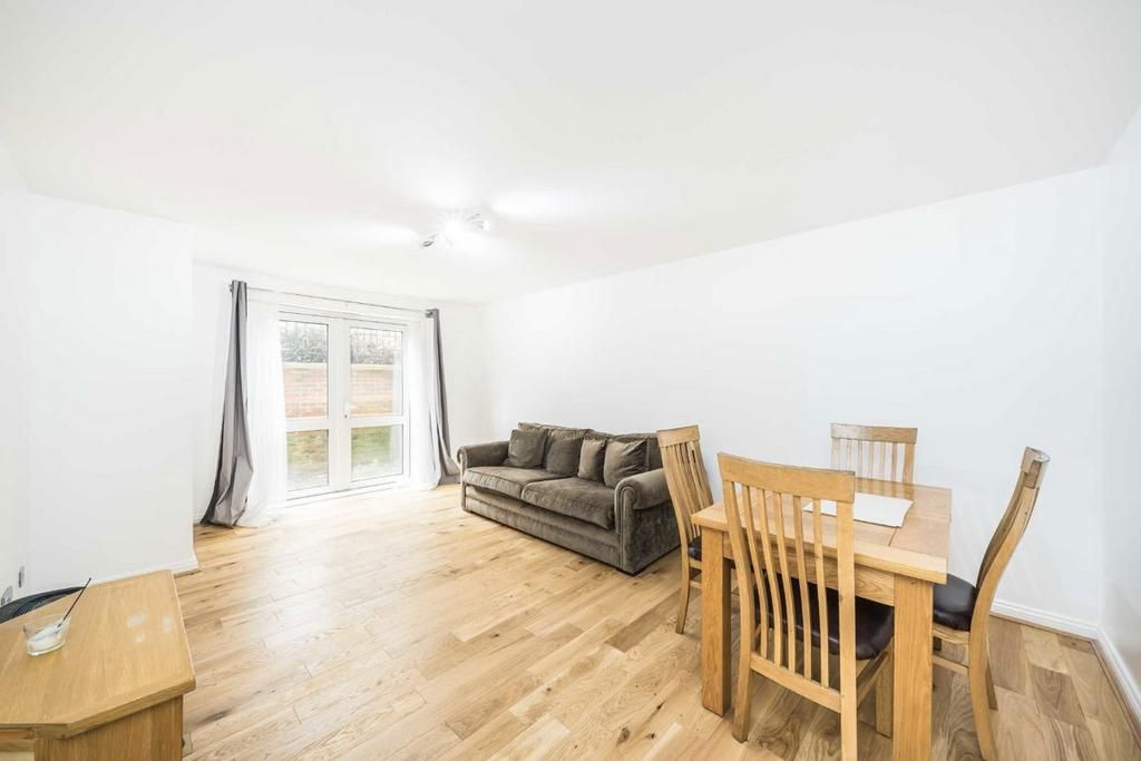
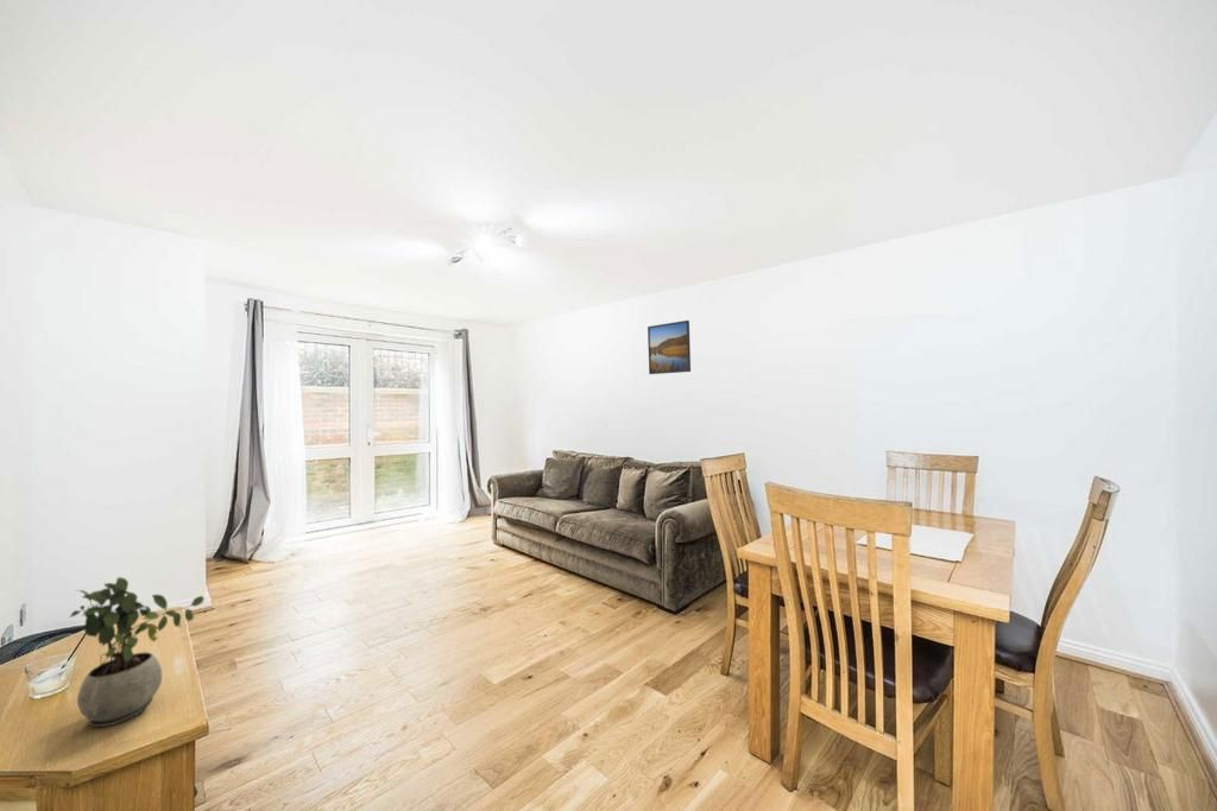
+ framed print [647,319,692,375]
+ potted plant [69,576,206,728]
